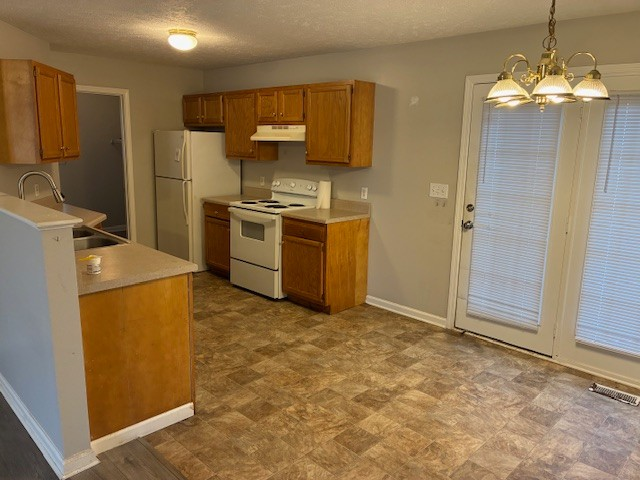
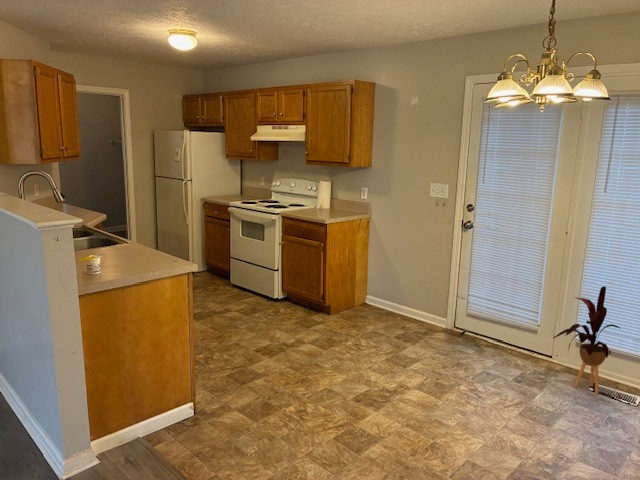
+ house plant [552,286,622,395]
